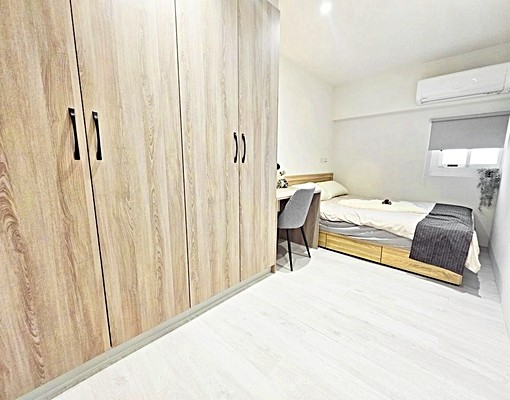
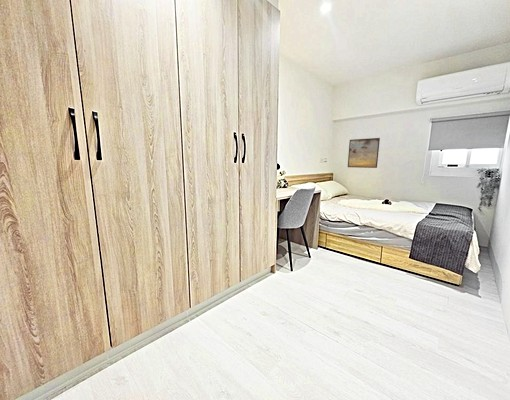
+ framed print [347,137,381,169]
